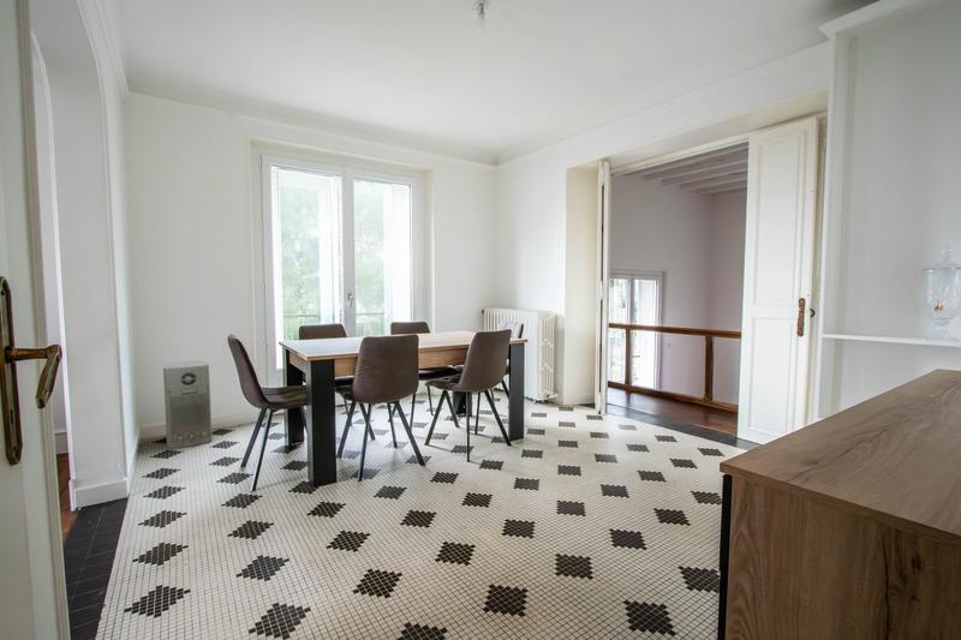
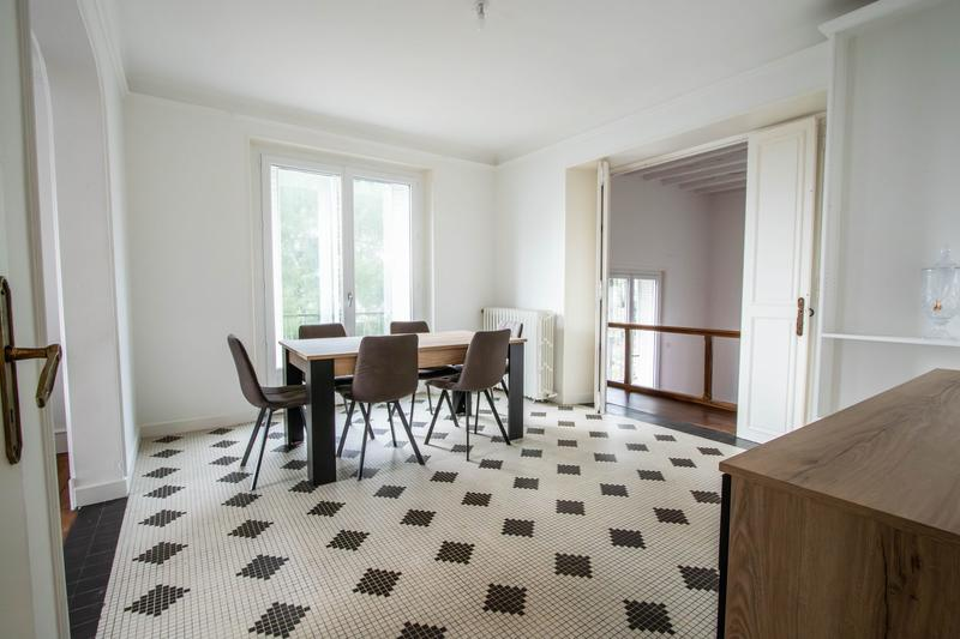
- air purifier [162,359,213,450]
